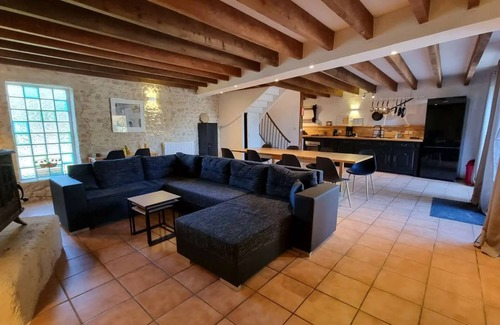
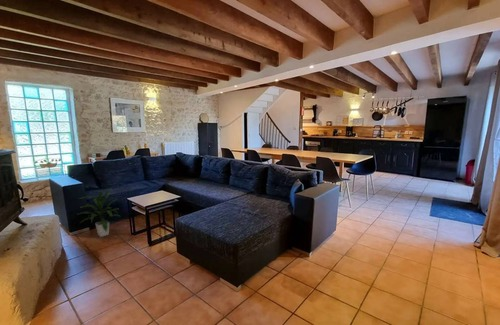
+ indoor plant [75,188,120,238]
